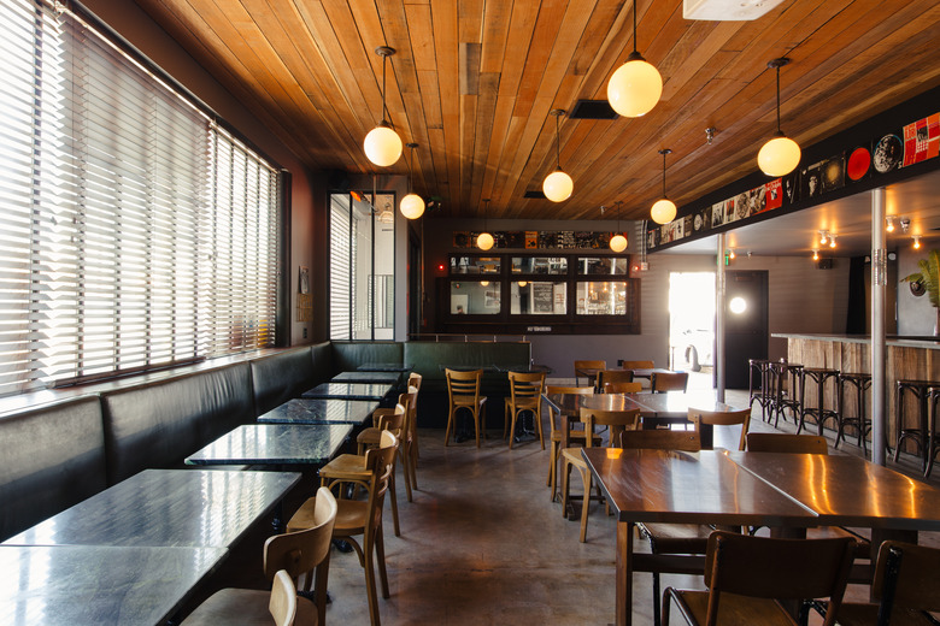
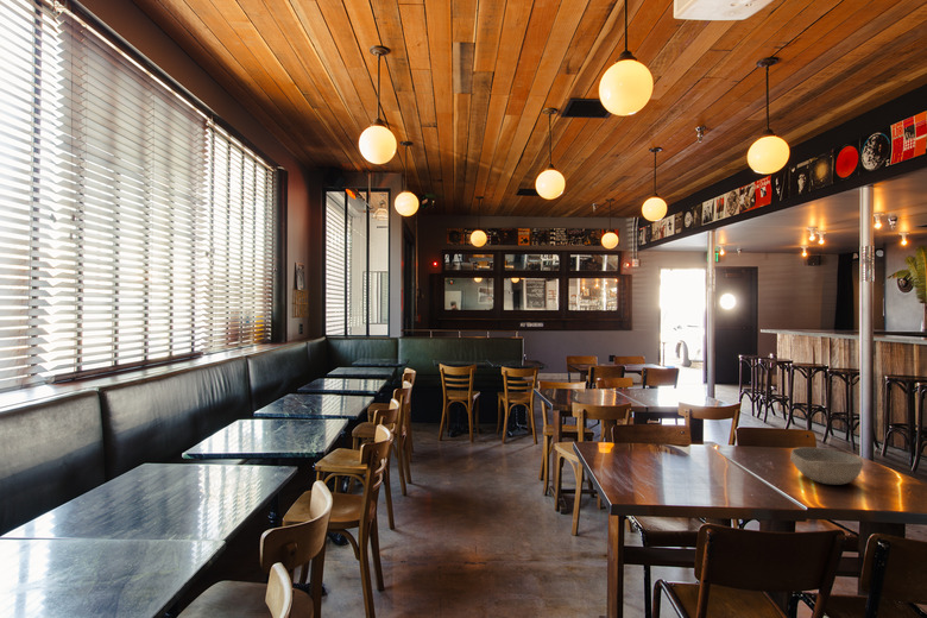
+ bowl [789,446,865,486]
